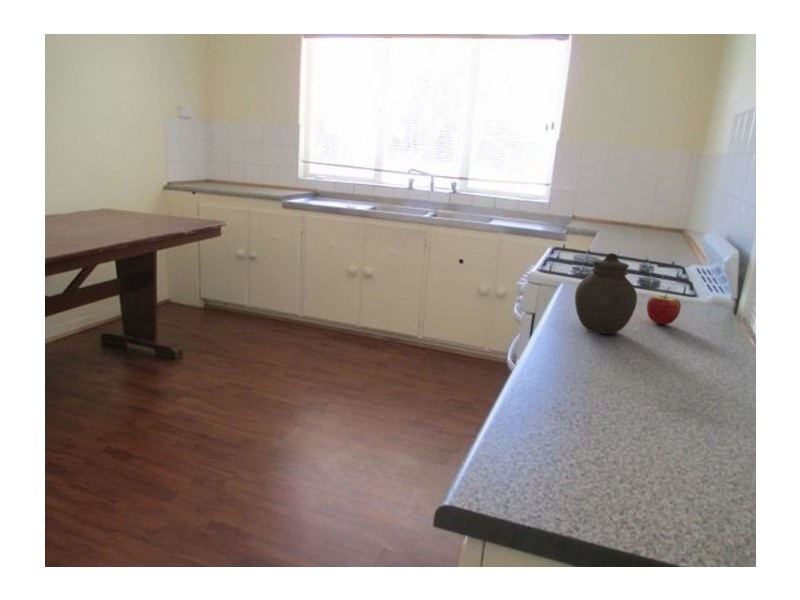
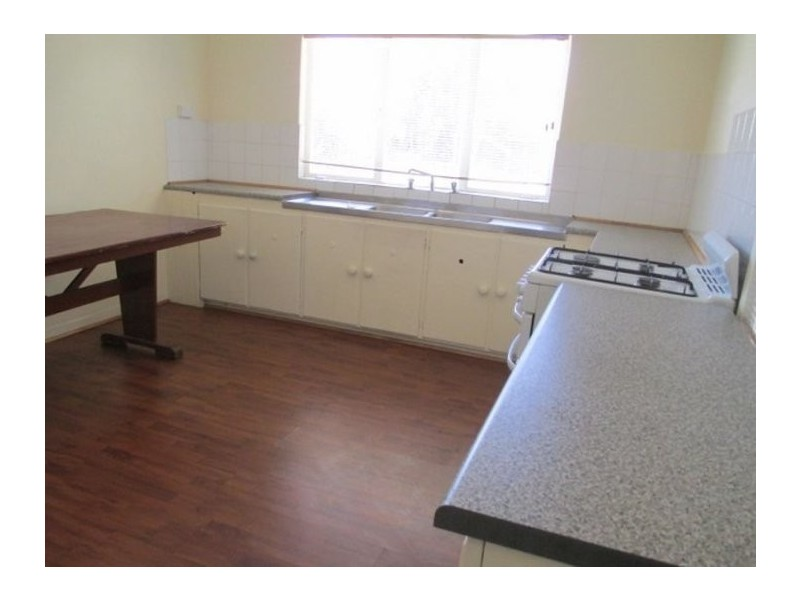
- apple [646,286,682,326]
- jar [574,252,638,335]
